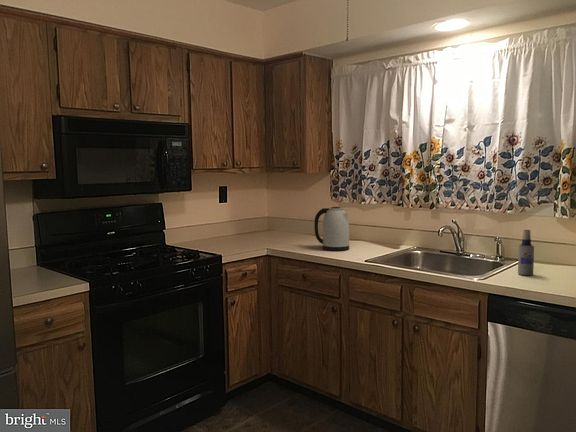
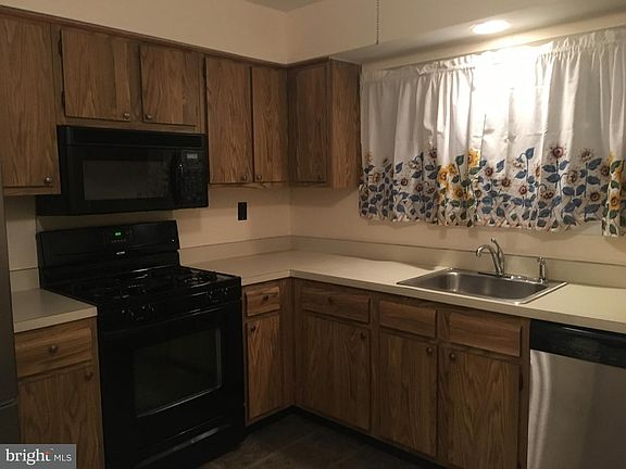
- kettle [314,206,350,252]
- spray bottle [517,229,535,276]
